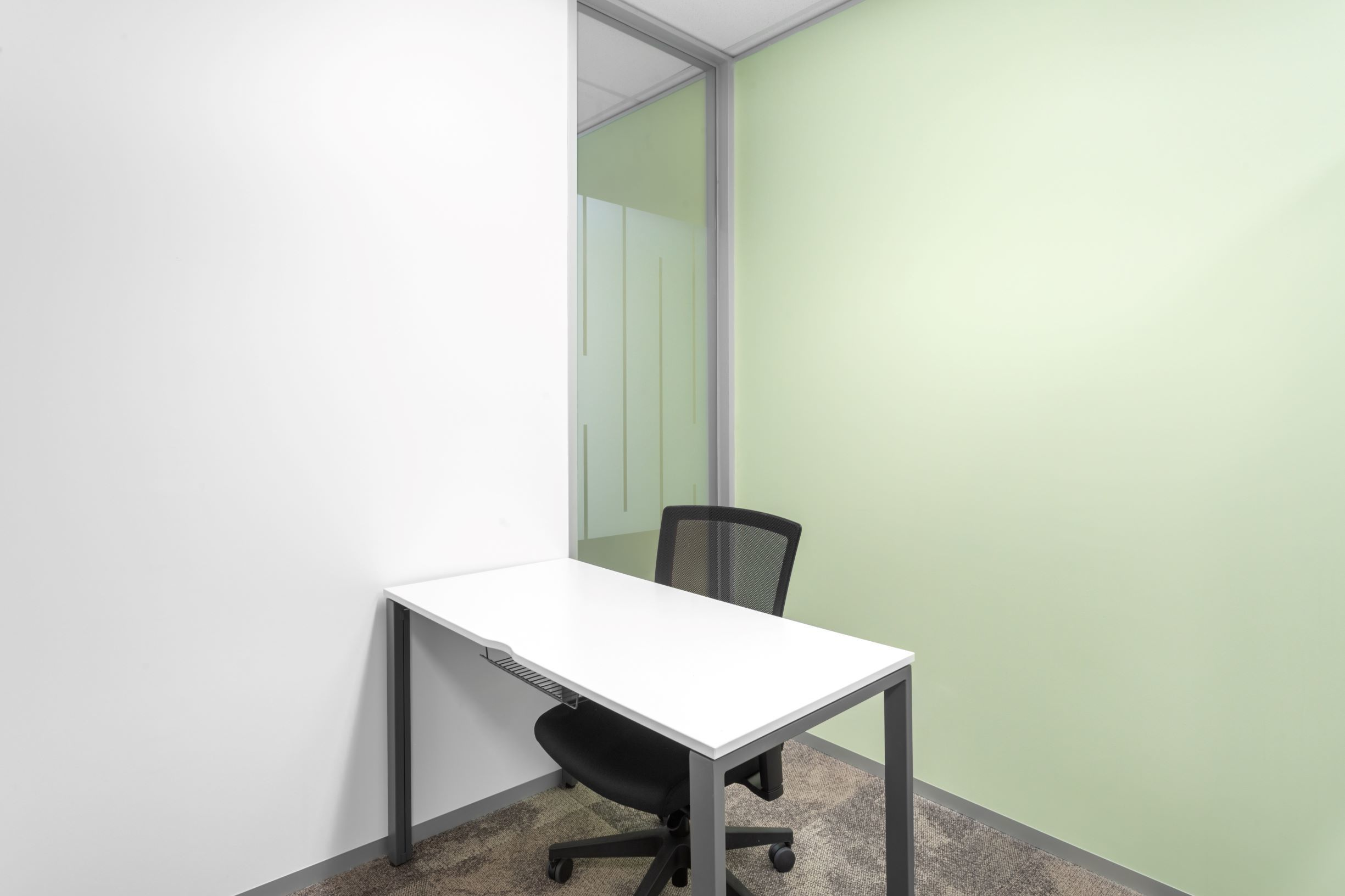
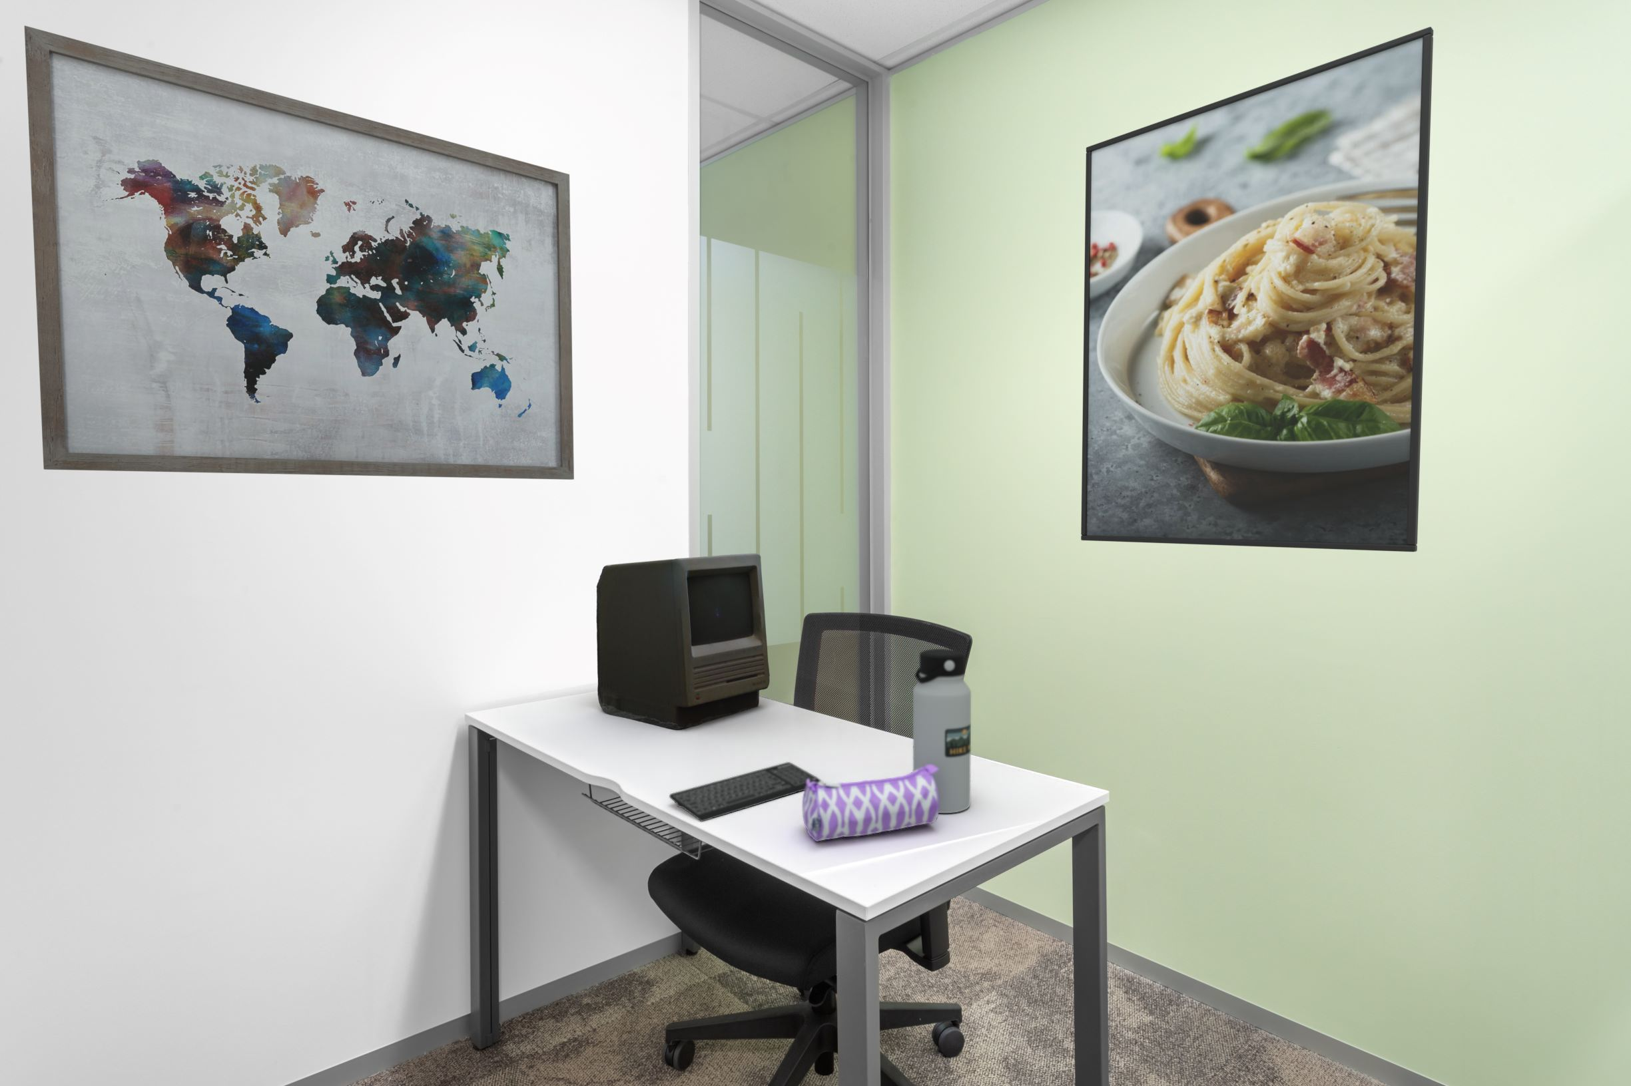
+ pencil case [802,765,939,842]
+ wall art [24,24,575,480]
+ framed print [1080,25,1433,553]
+ monitor [597,553,770,730]
+ water bottle [912,648,971,813]
+ keyboard [668,761,822,823]
